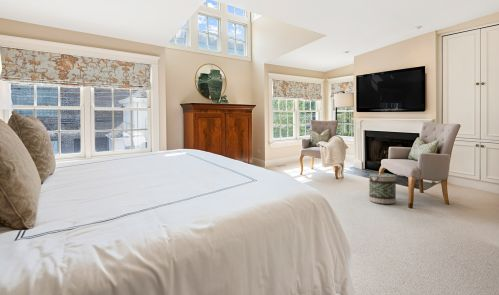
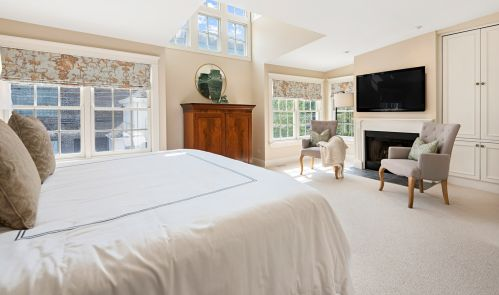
- basket [368,172,397,205]
